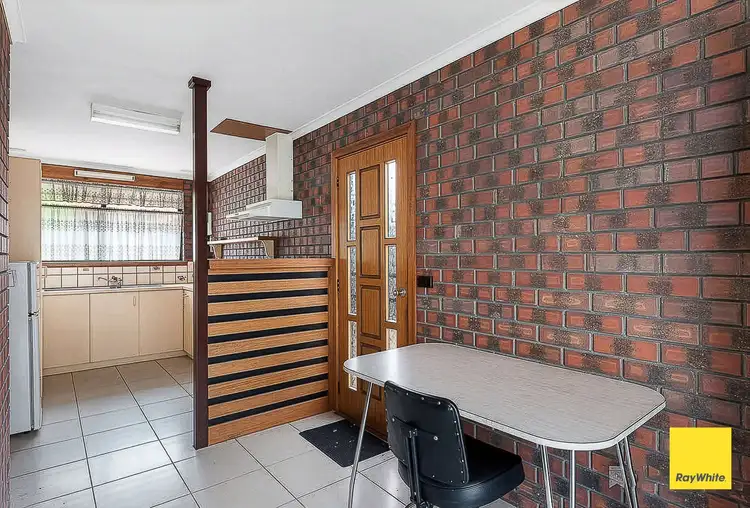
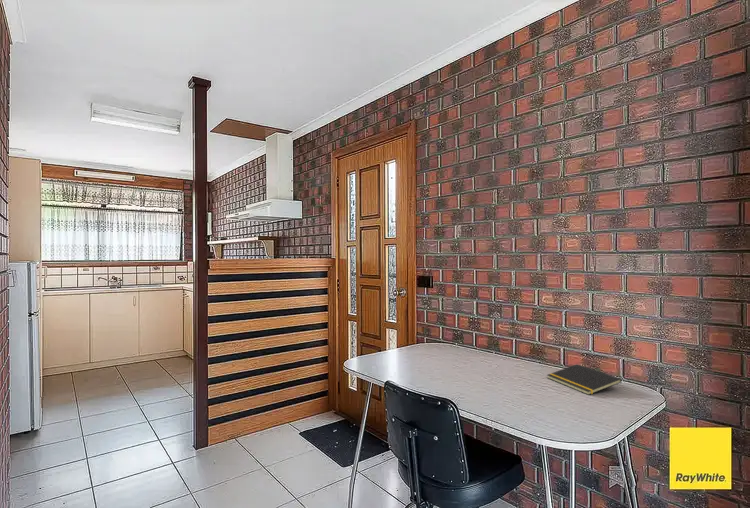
+ notepad [546,363,623,396]
